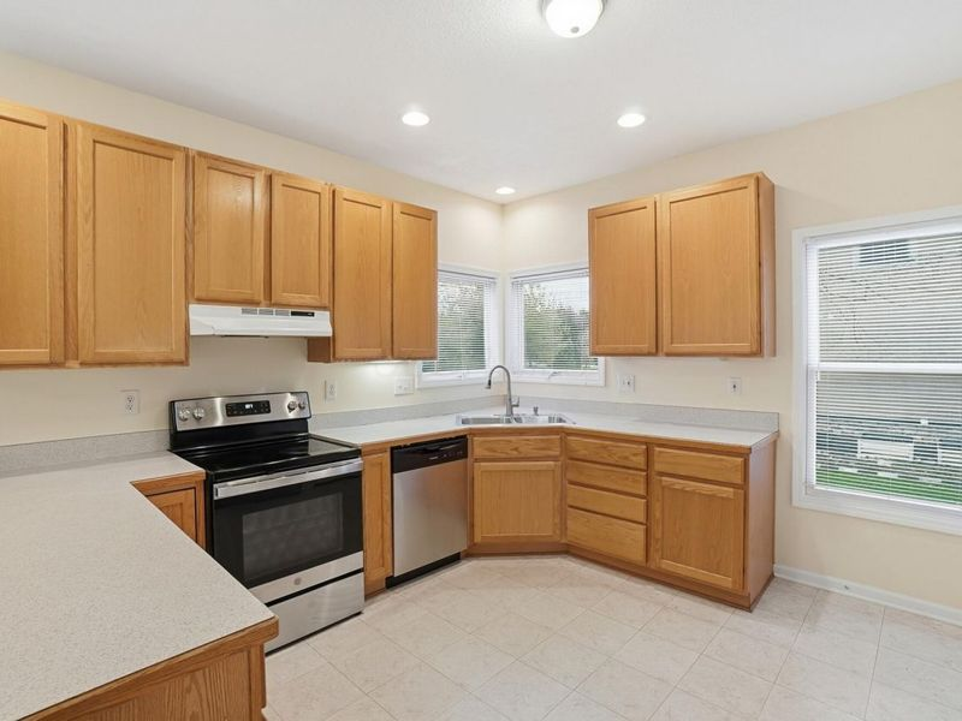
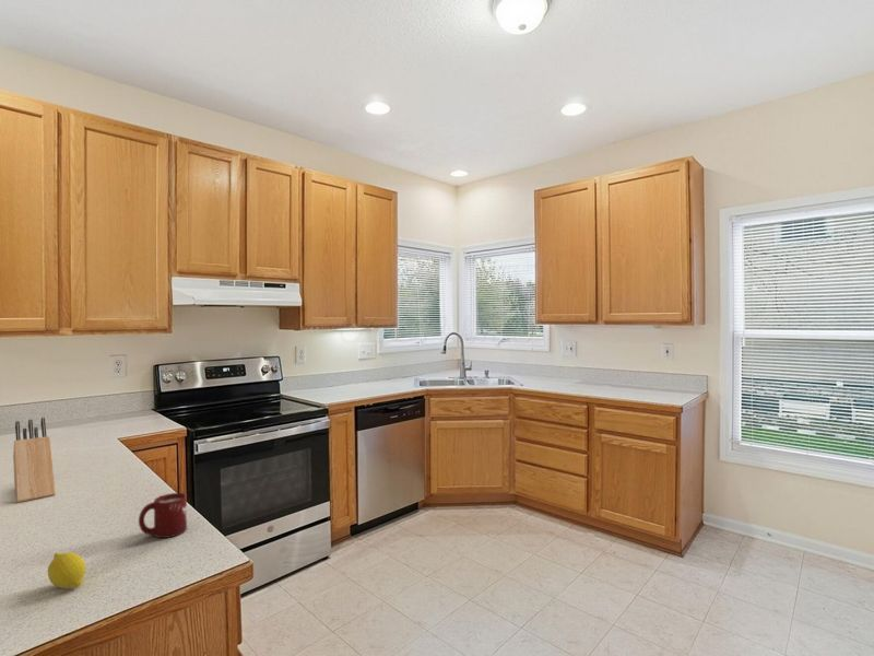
+ fruit [47,551,86,589]
+ knife block [12,417,57,504]
+ cup [138,492,188,539]
